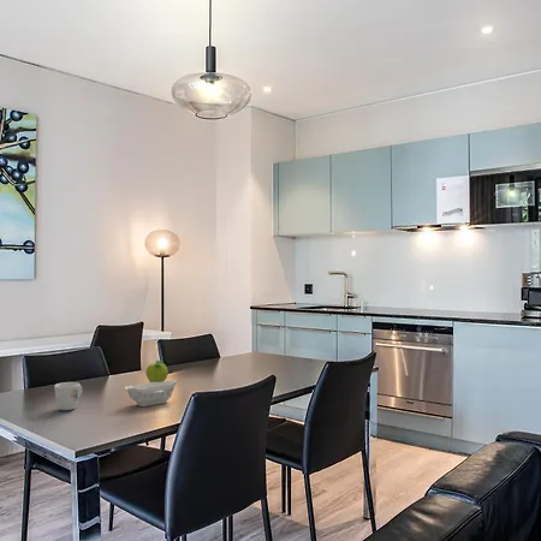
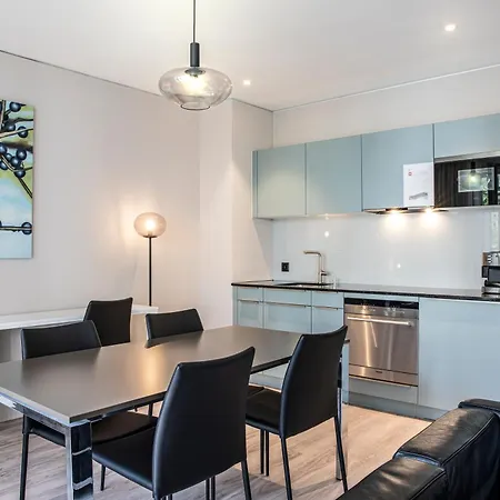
- mug [53,381,83,411]
- fruit [144,359,168,382]
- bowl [124,379,179,408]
